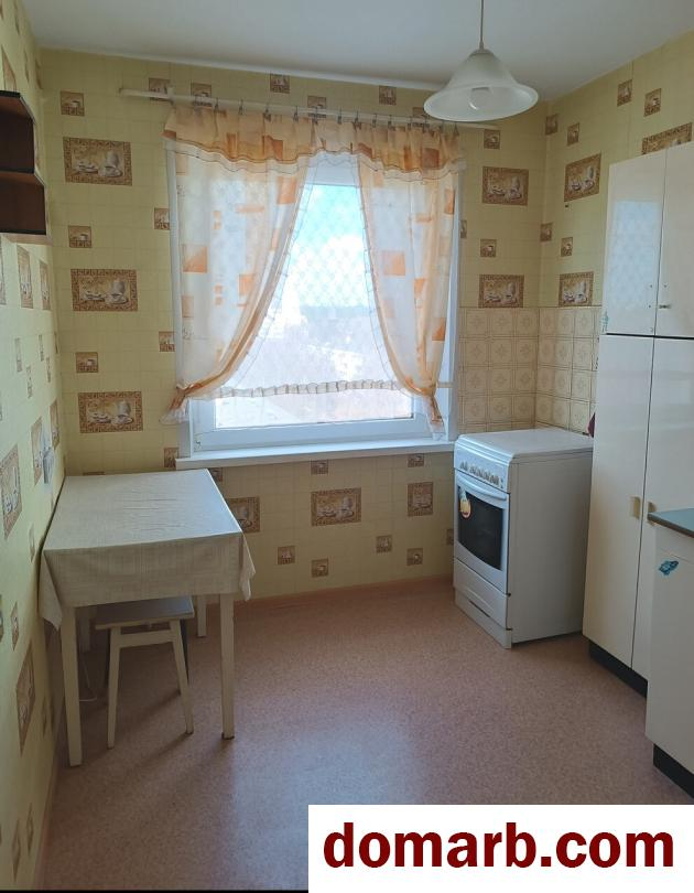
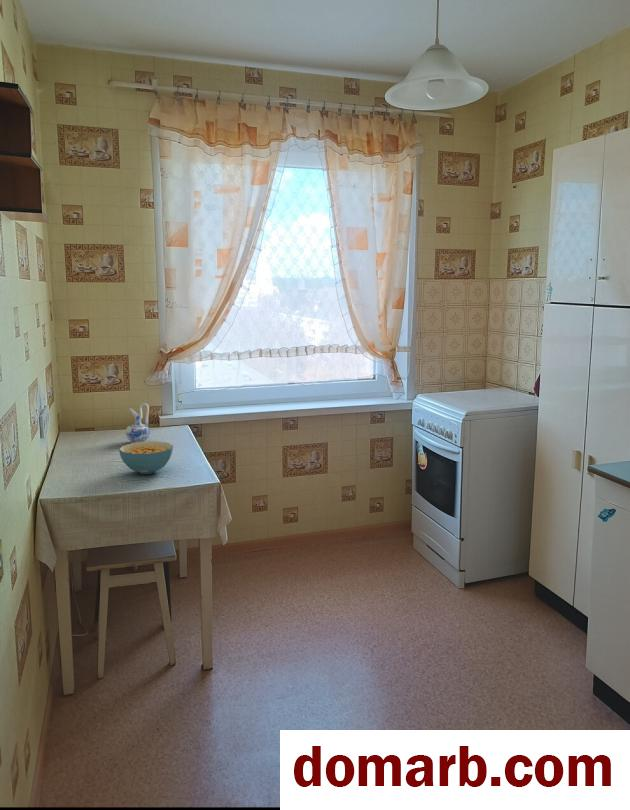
+ cereal bowl [118,440,174,475]
+ ceramic pitcher [125,402,151,444]
